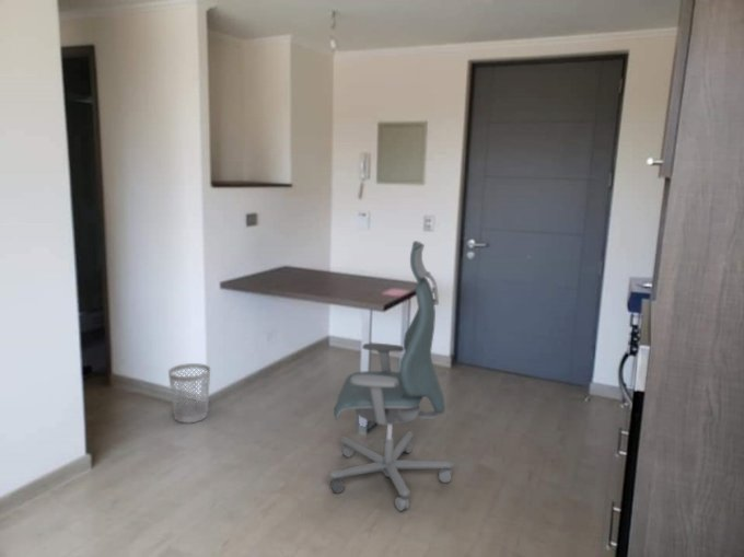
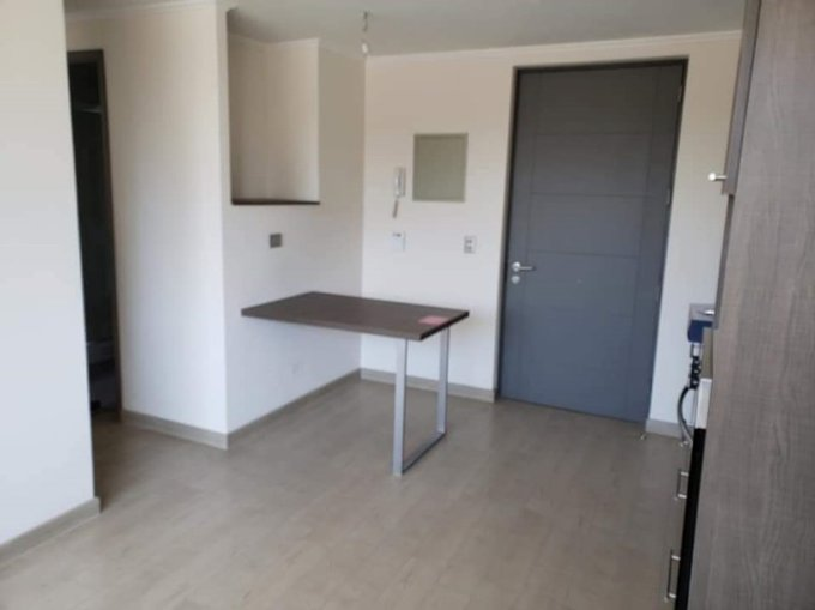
- office chair [328,240,455,512]
- wastebasket [167,362,211,425]
